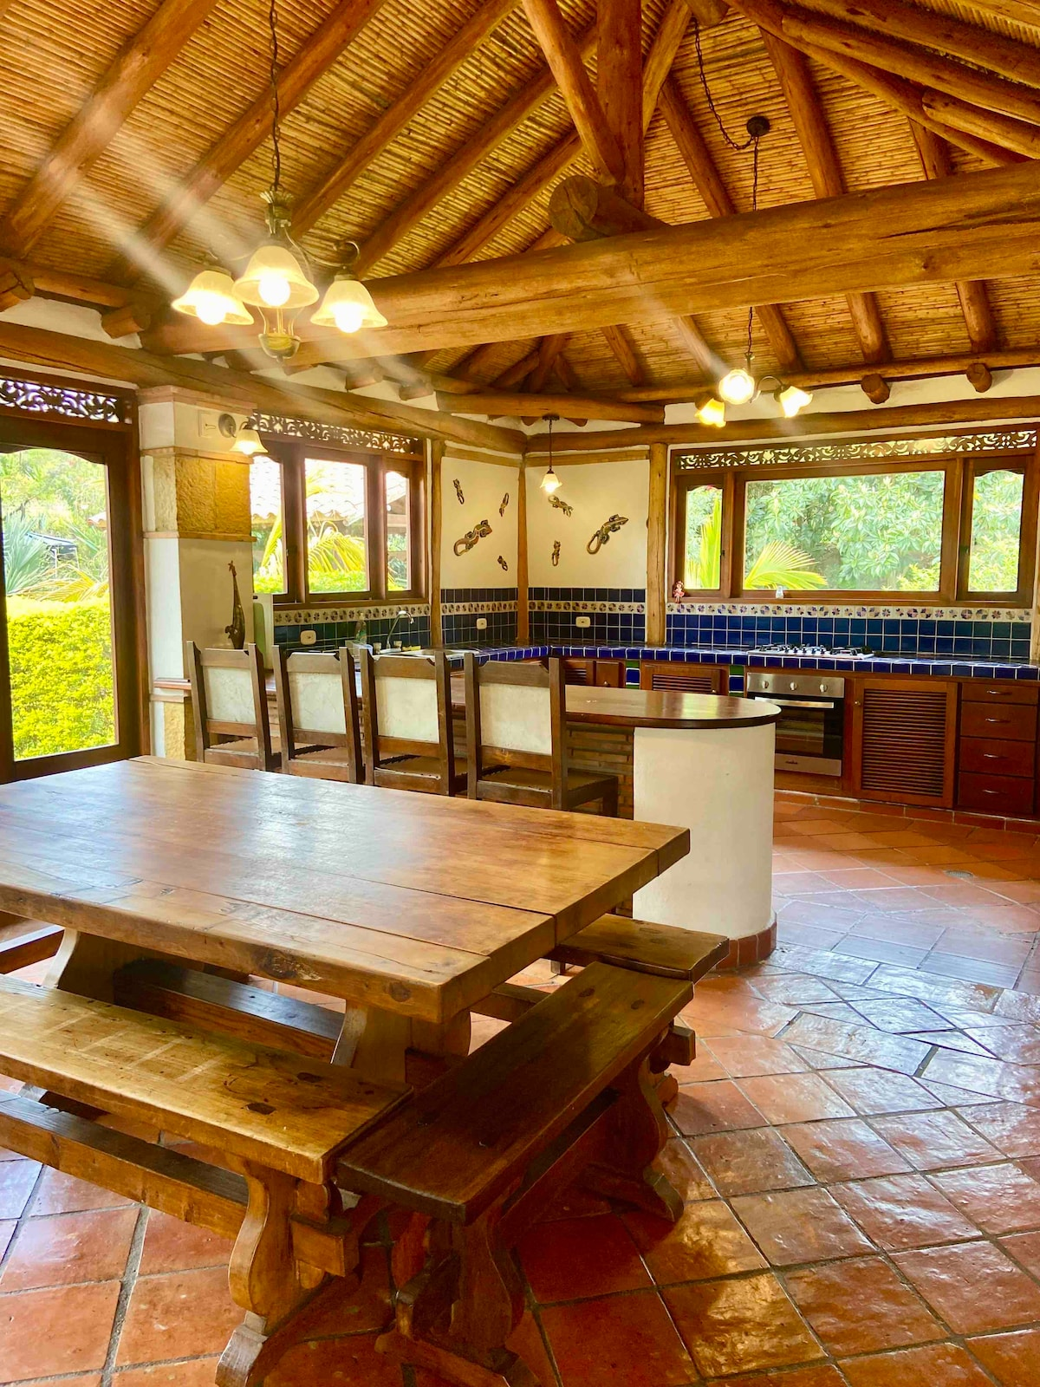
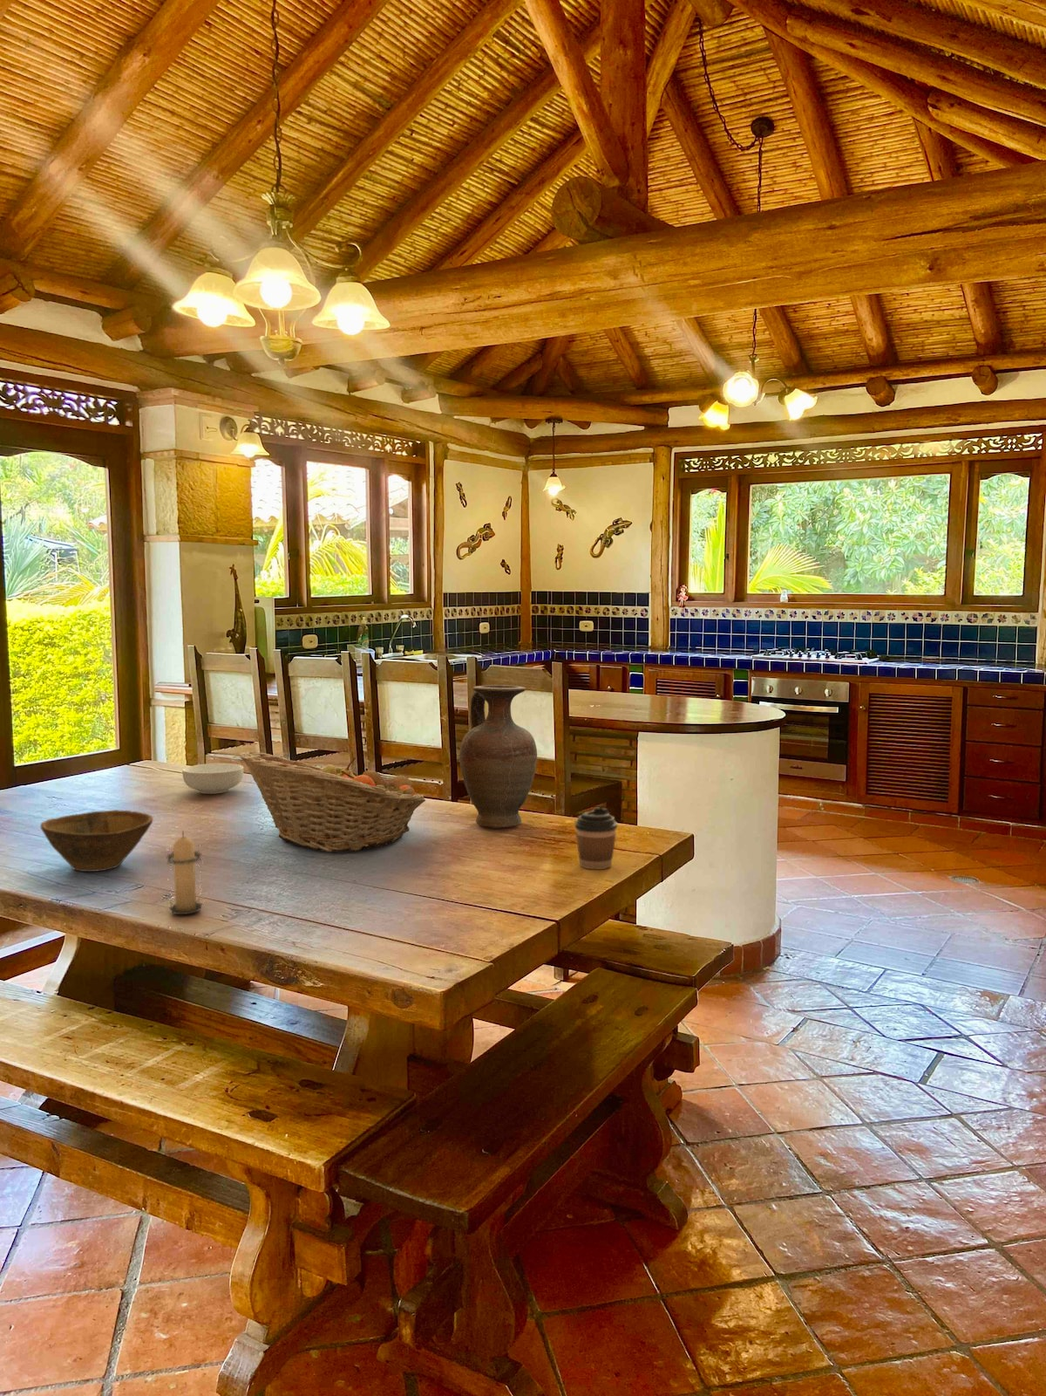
+ candle [165,831,203,916]
+ coffee cup [574,807,617,869]
+ bowl [40,810,154,873]
+ fruit basket [238,751,426,852]
+ vase [458,684,537,829]
+ cereal bowl [181,763,244,795]
